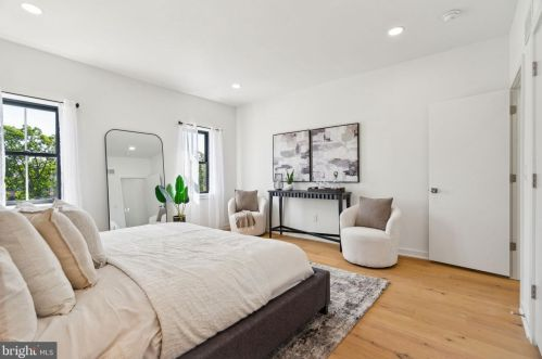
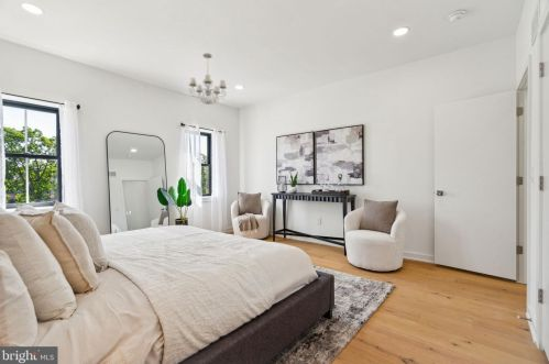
+ chandelier [187,52,229,106]
